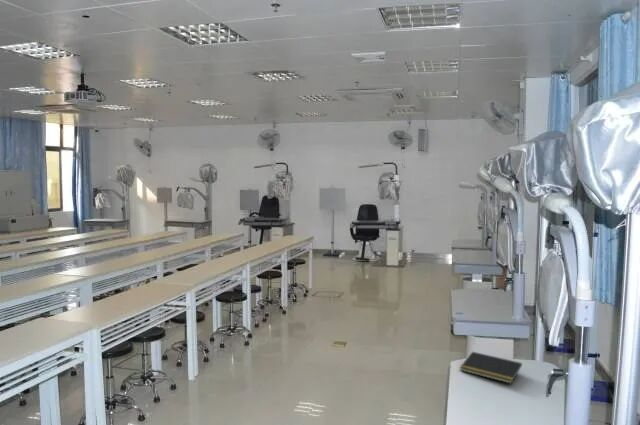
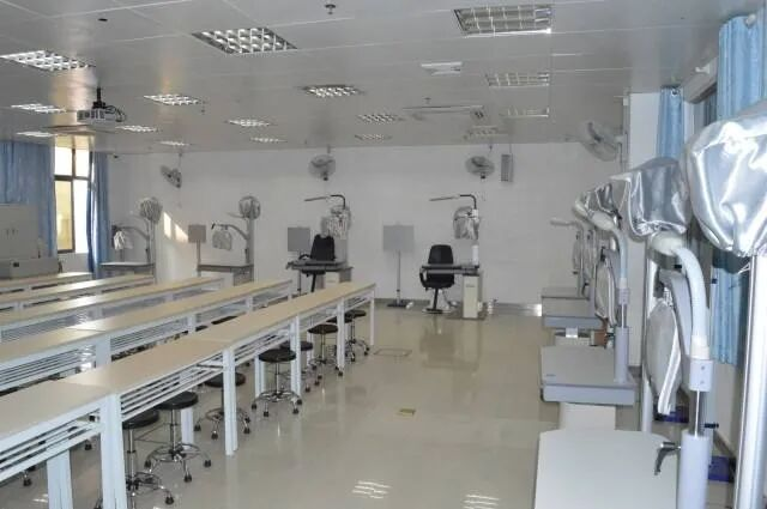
- notepad [459,351,523,385]
